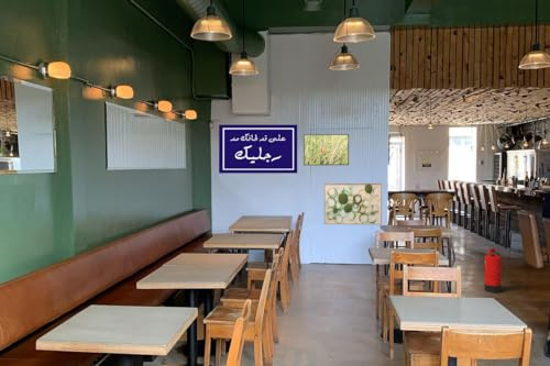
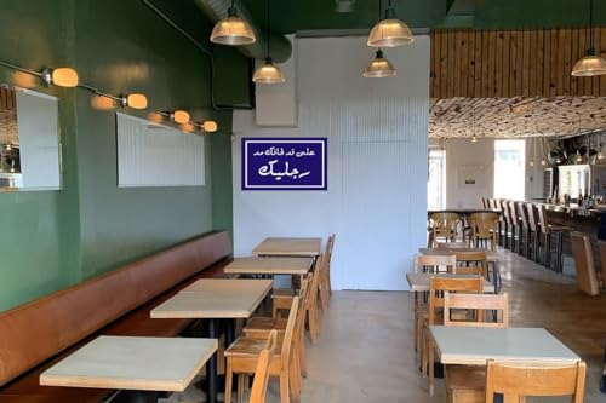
- wall art [323,182,383,226]
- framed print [302,133,350,166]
- fire extinguisher [483,247,503,293]
